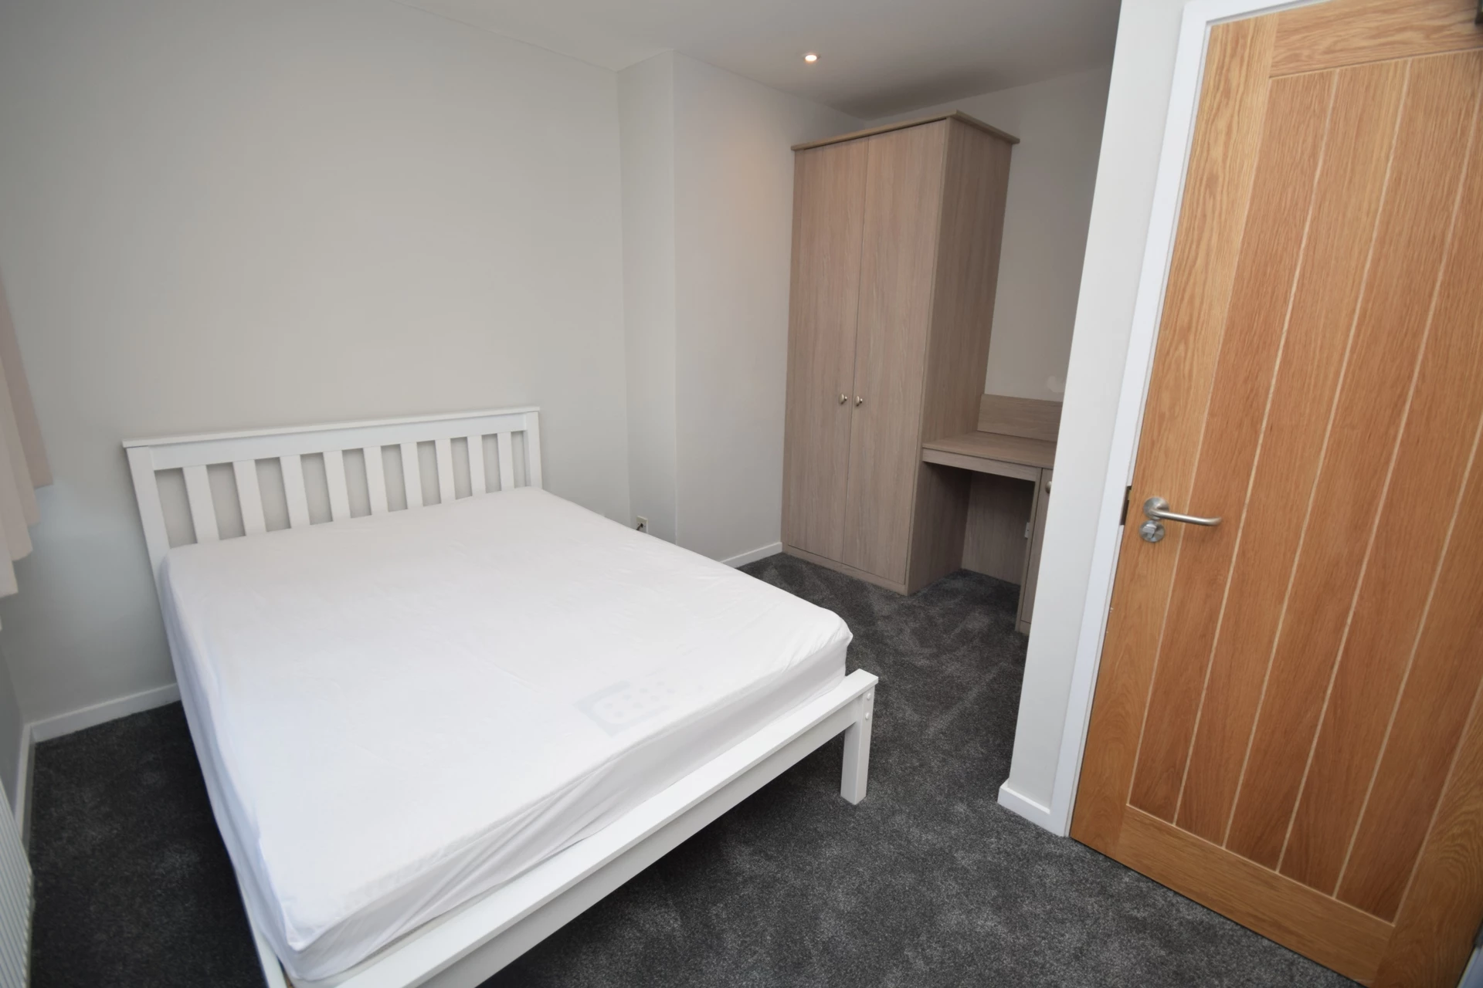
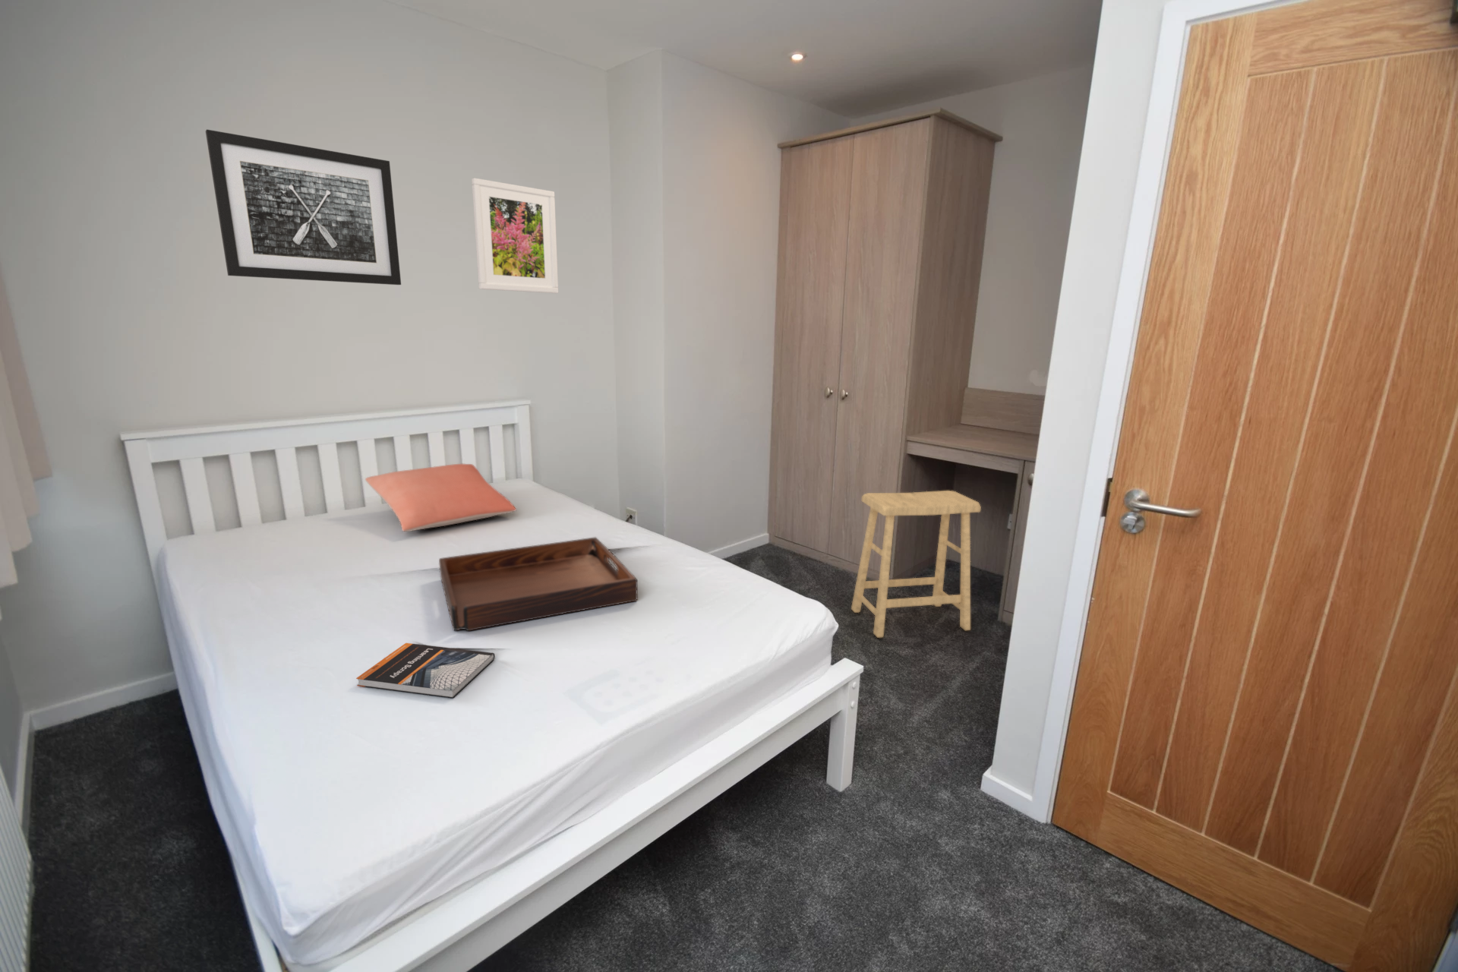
+ book [356,642,495,699]
+ pillow [364,463,517,533]
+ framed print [471,177,559,294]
+ stool [850,489,982,639]
+ wall art [205,128,401,285]
+ serving tray [438,536,638,631]
